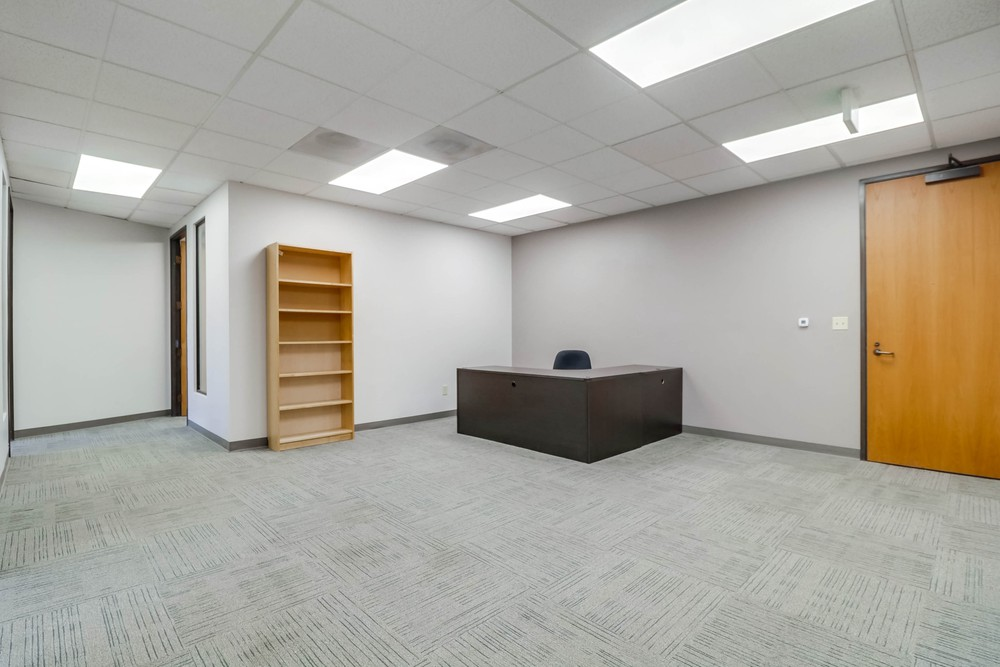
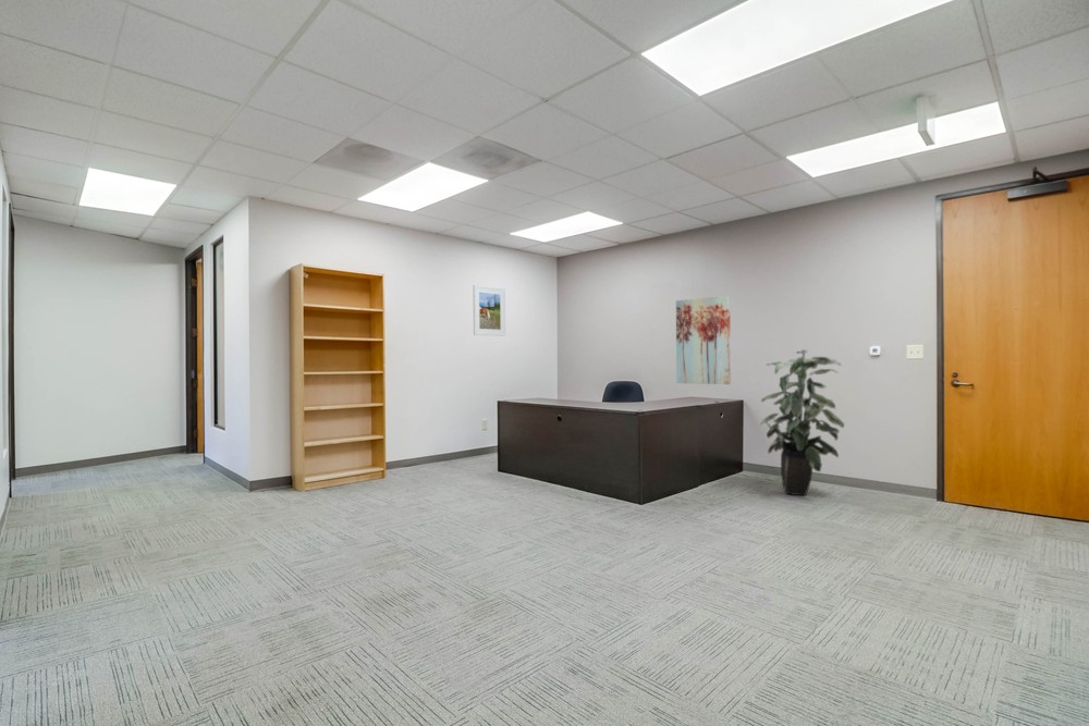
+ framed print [473,284,506,337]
+ indoor plant [759,348,845,496]
+ wall art [675,295,732,385]
